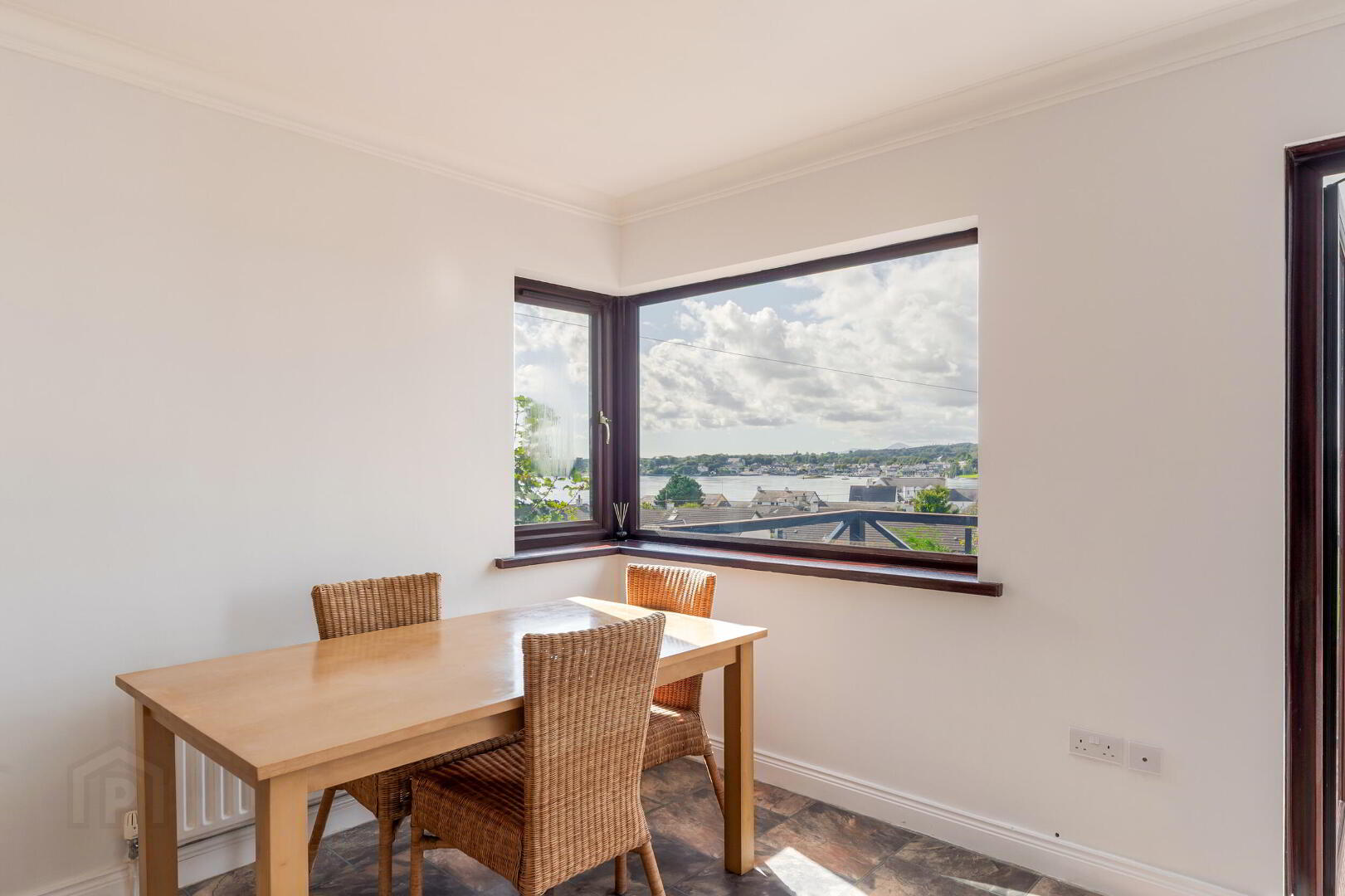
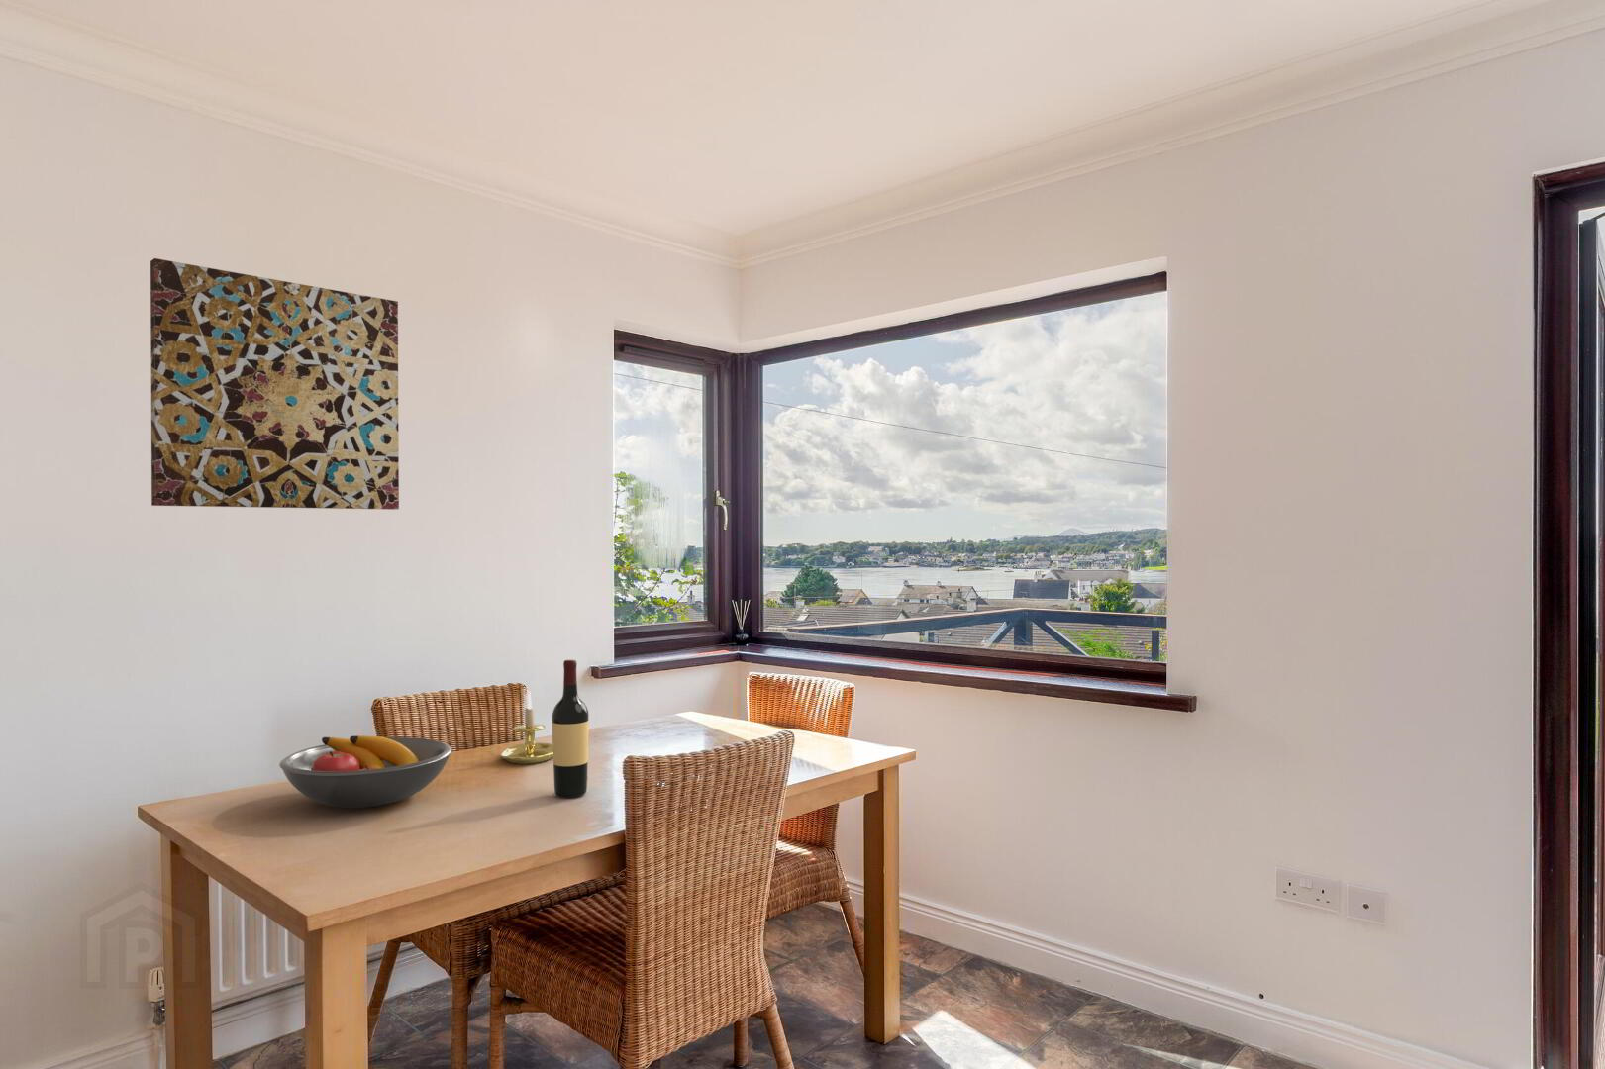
+ wine bottle [551,660,591,799]
+ fruit bowl [278,735,453,809]
+ candle holder [500,690,554,765]
+ wall art [149,258,400,511]
